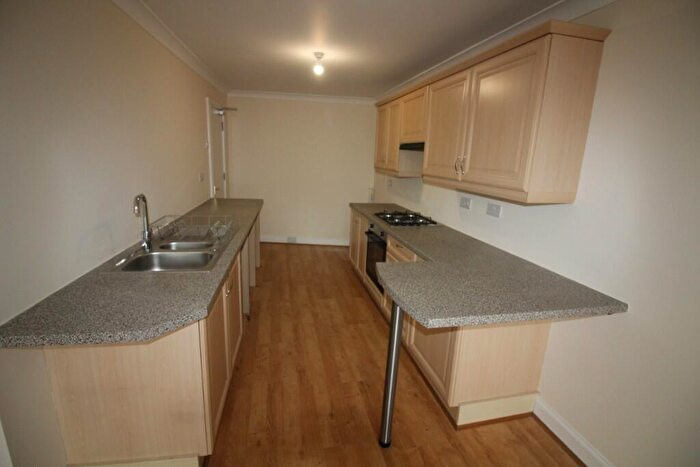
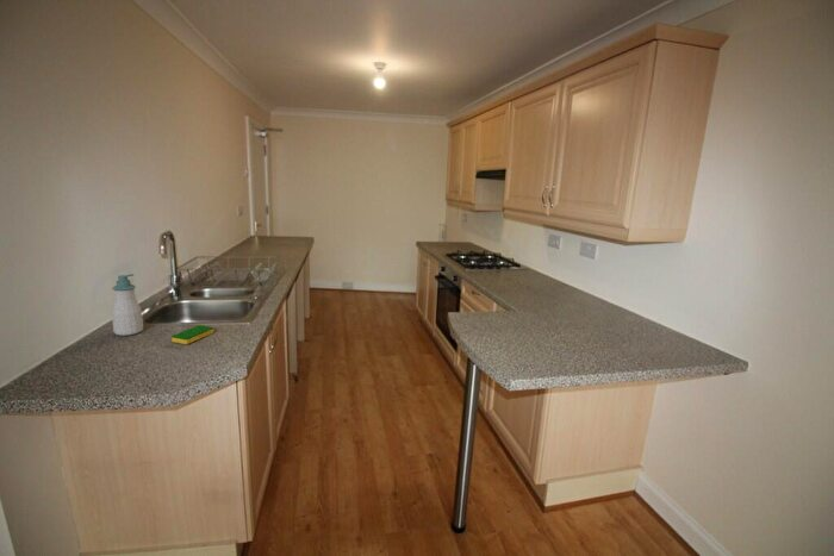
+ dish sponge [170,324,214,345]
+ soap bottle [111,273,144,337]
